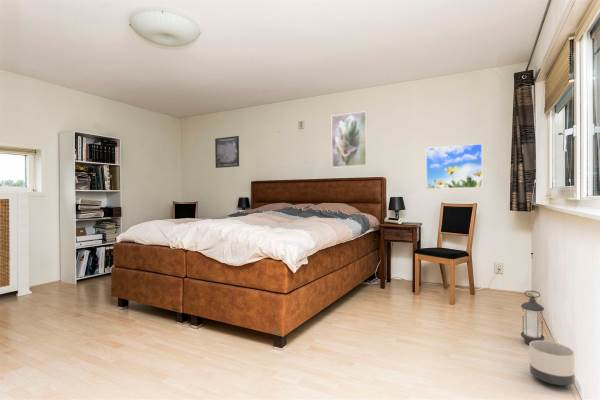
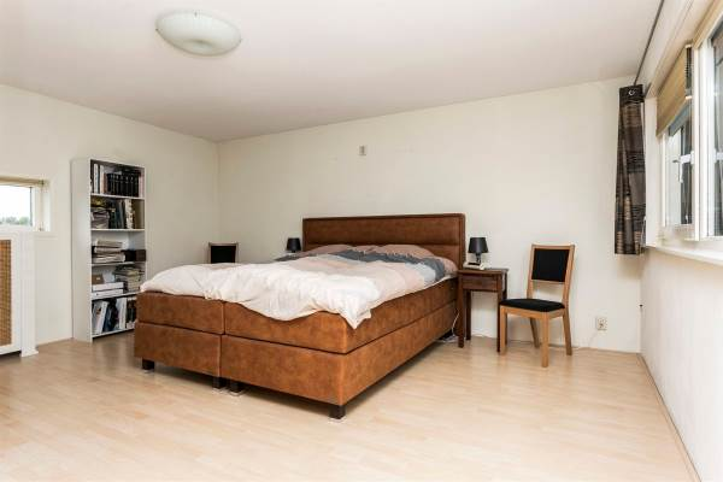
- lantern [520,290,546,346]
- wall art [214,135,240,169]
- planter [529,340,576,386]
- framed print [331,110,368,168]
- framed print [425,143,483,190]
